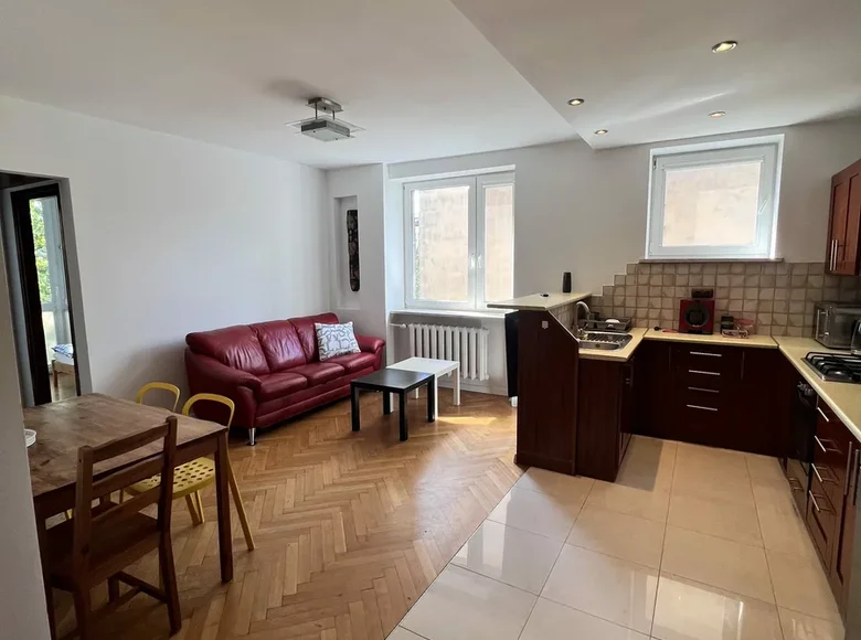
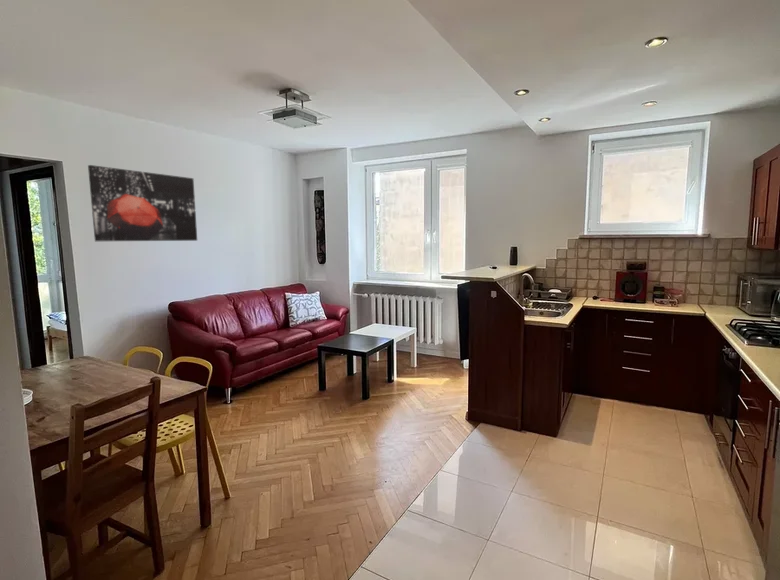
+ wall art [87,164,198,242]
